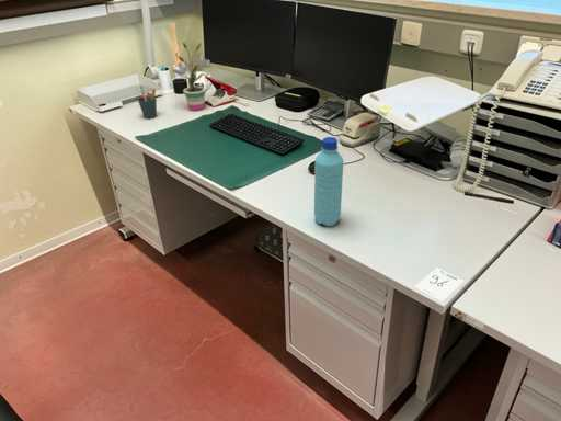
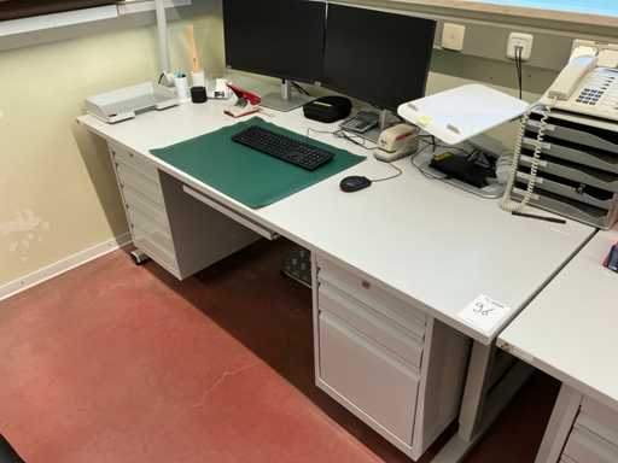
- pen holder [137,84,158,120]
- water bottle [313,136,344,227]
- potted plant [171,42,214,112]
